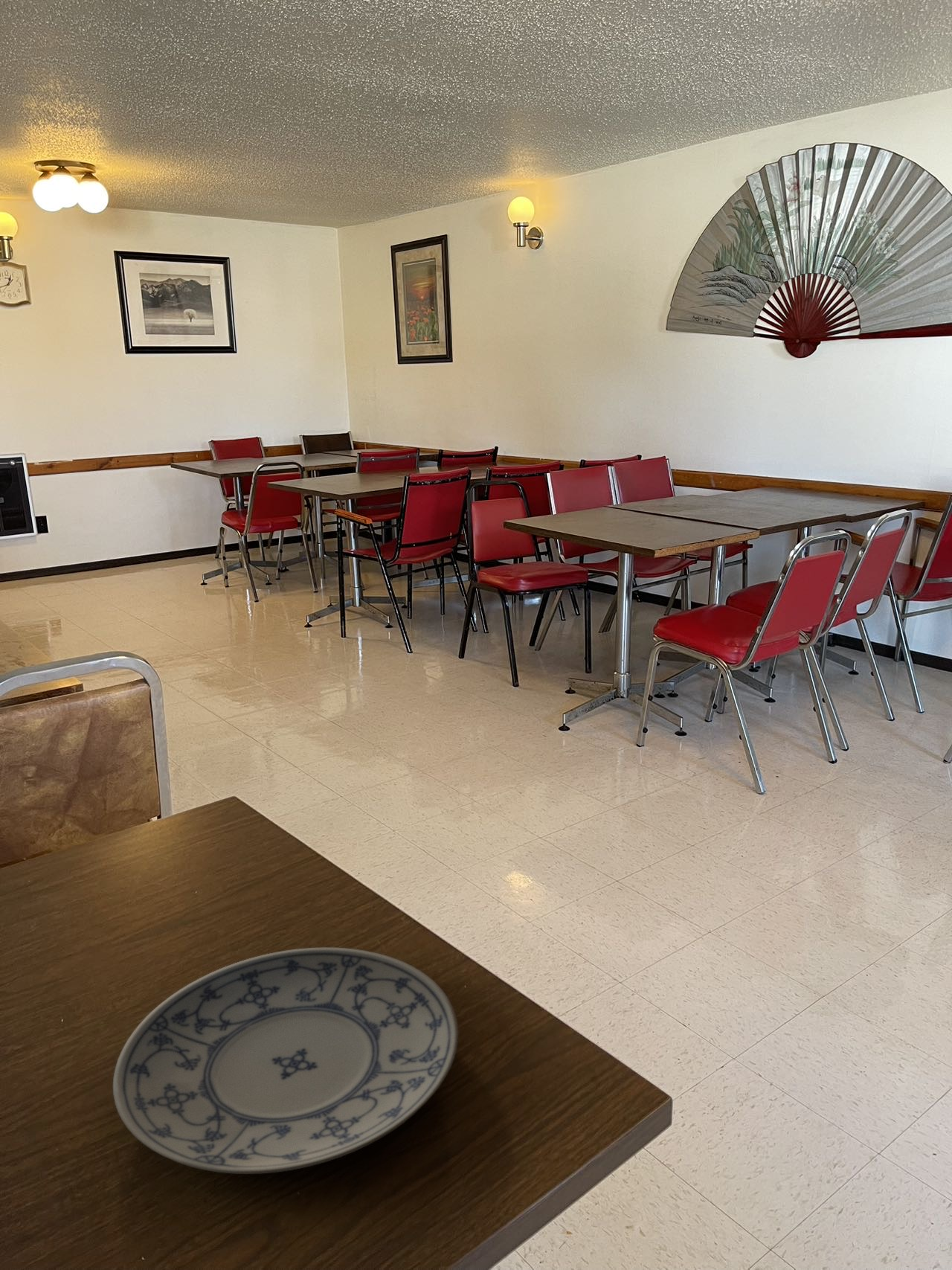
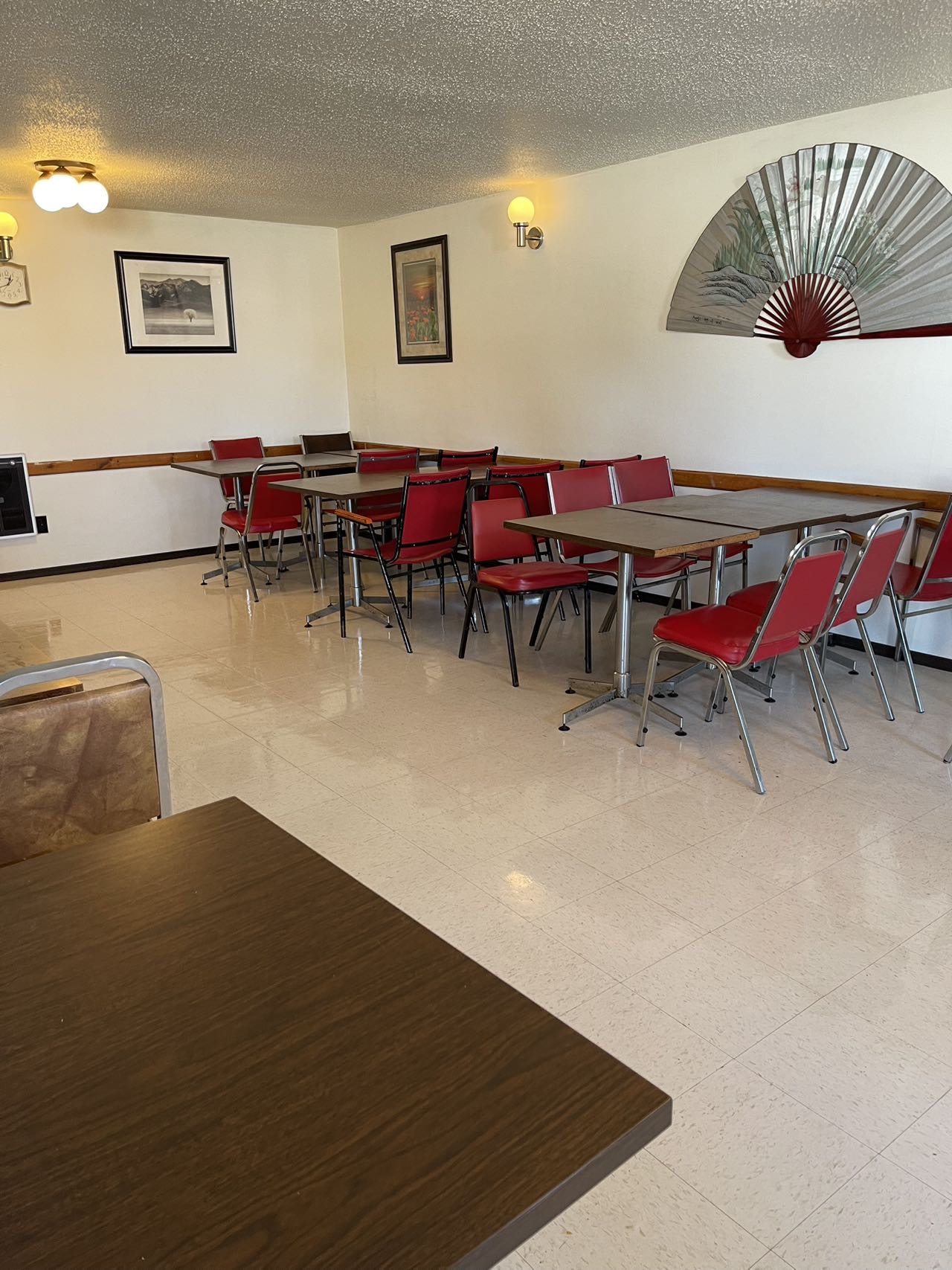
- plate [112,947,460,1175]
